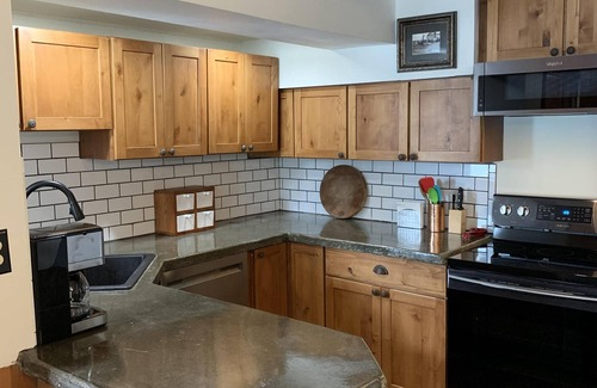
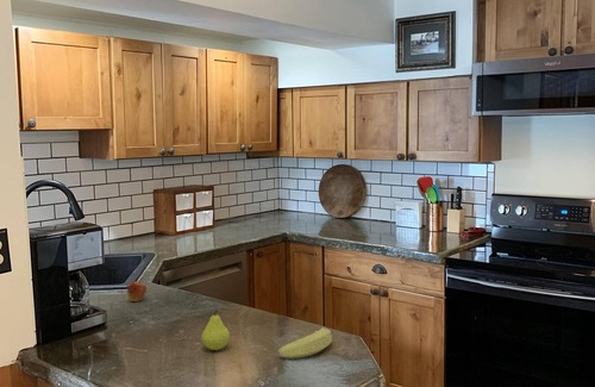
+ fruit [126,279,148,302]
+ fruit [201,308,231,351]
+ banana [277,327,333,360]
